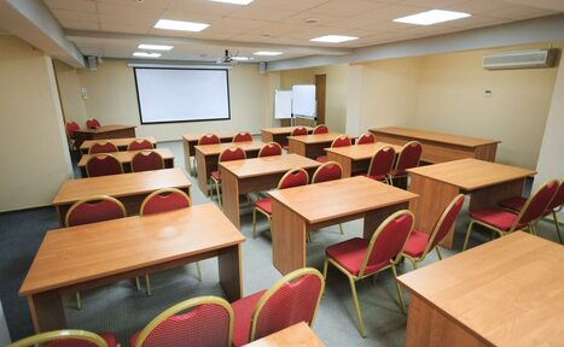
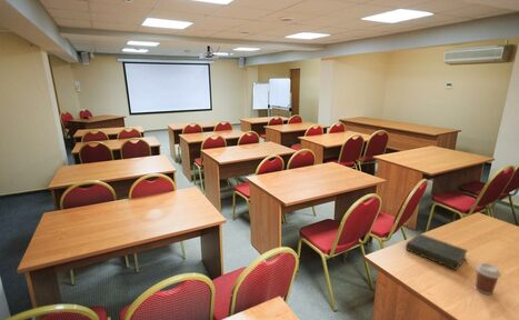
+ coffee cup [475,262,502,296]
+ book [405,232,469,271]
